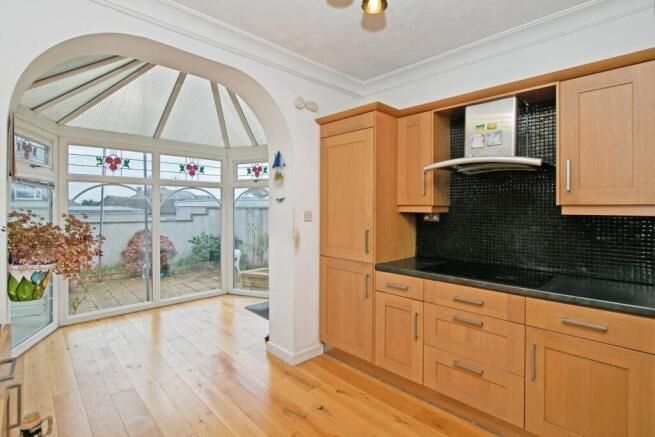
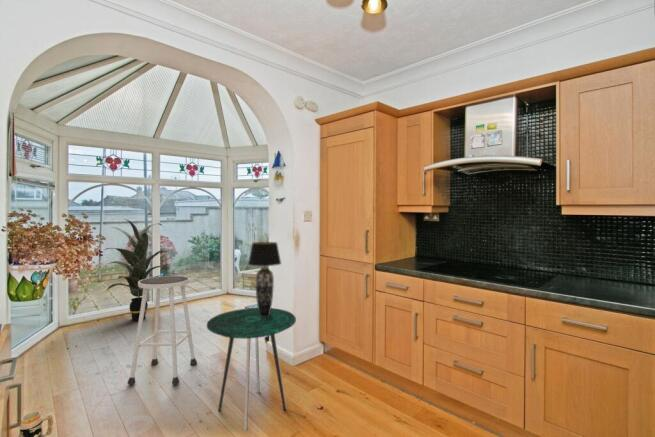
+ table lamp [247,241,282,317]
+ indoor plant [103,218,172,322]
+ stool [126,275,198,386]
+ side table [206,307,297,433]
